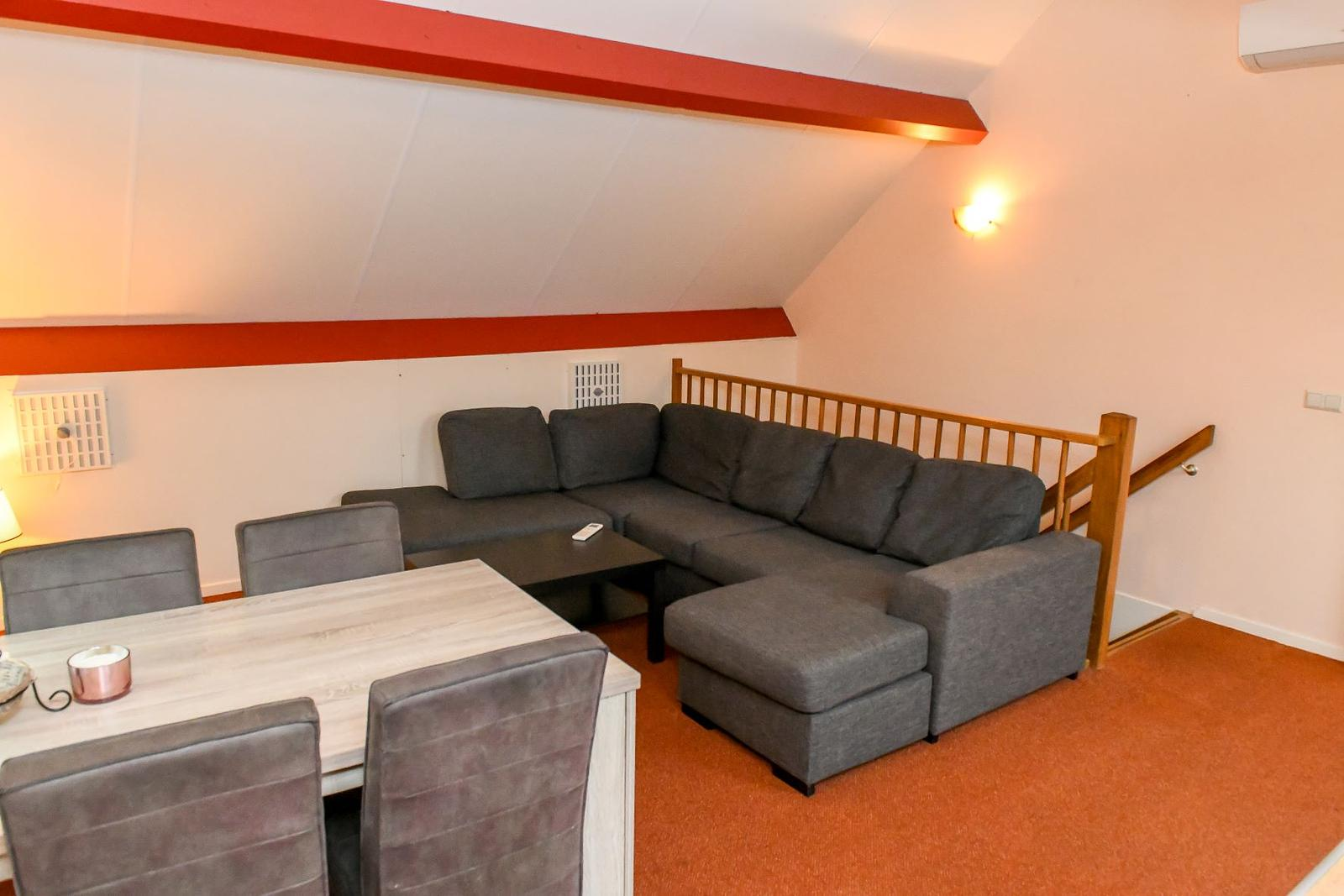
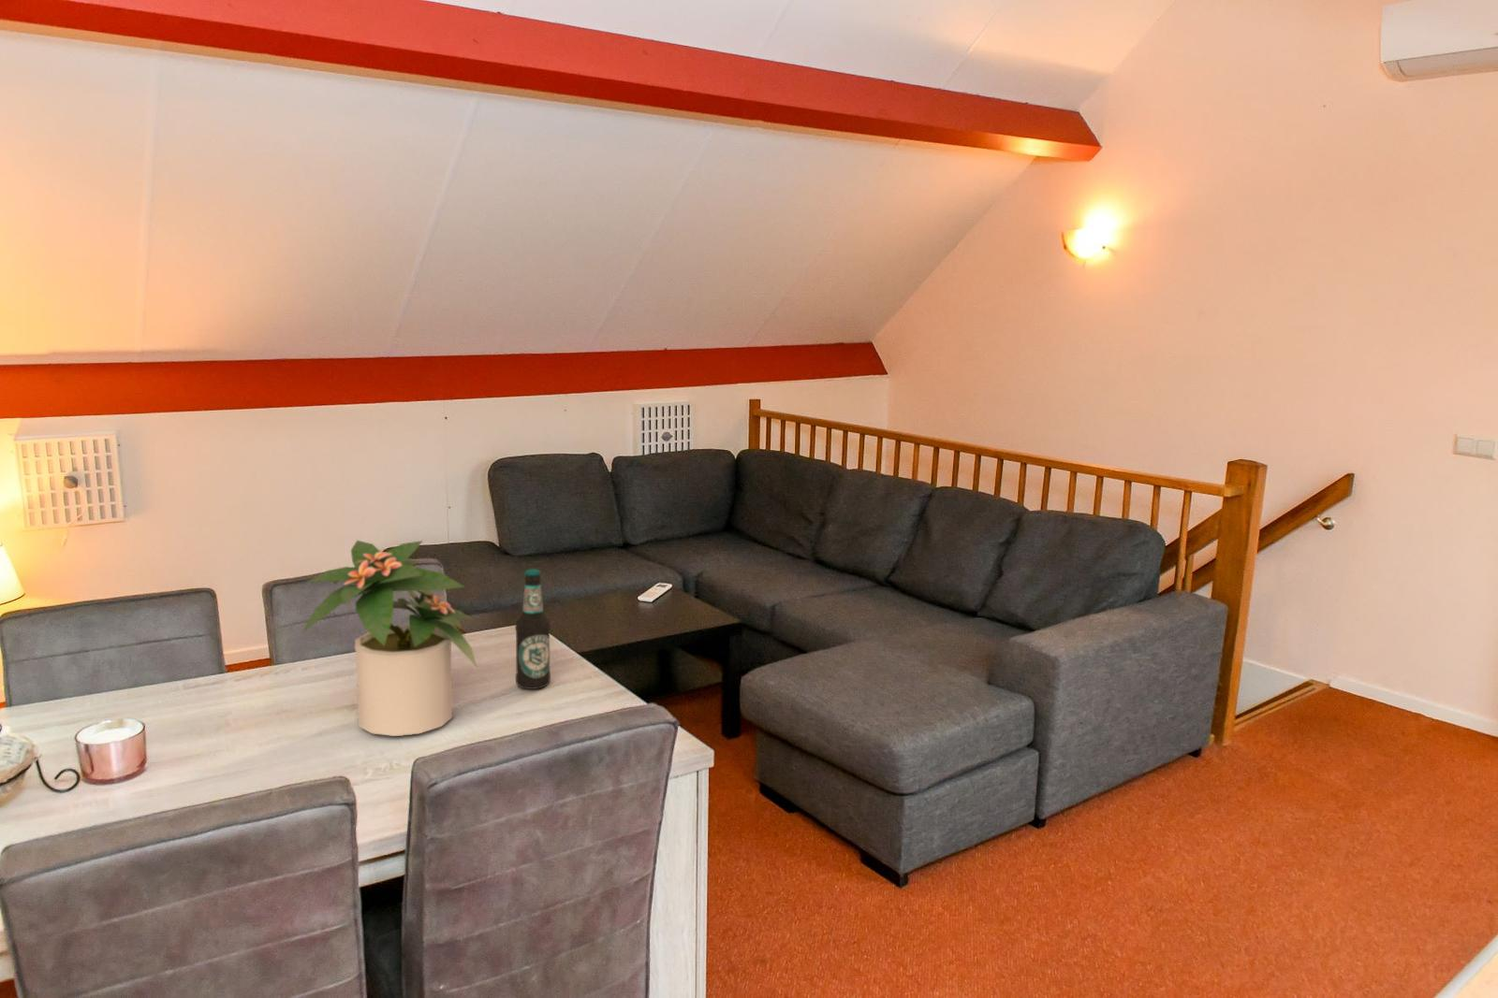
+ potted plant [301,540,478,737]
+ bottle [514,568,552,691]
